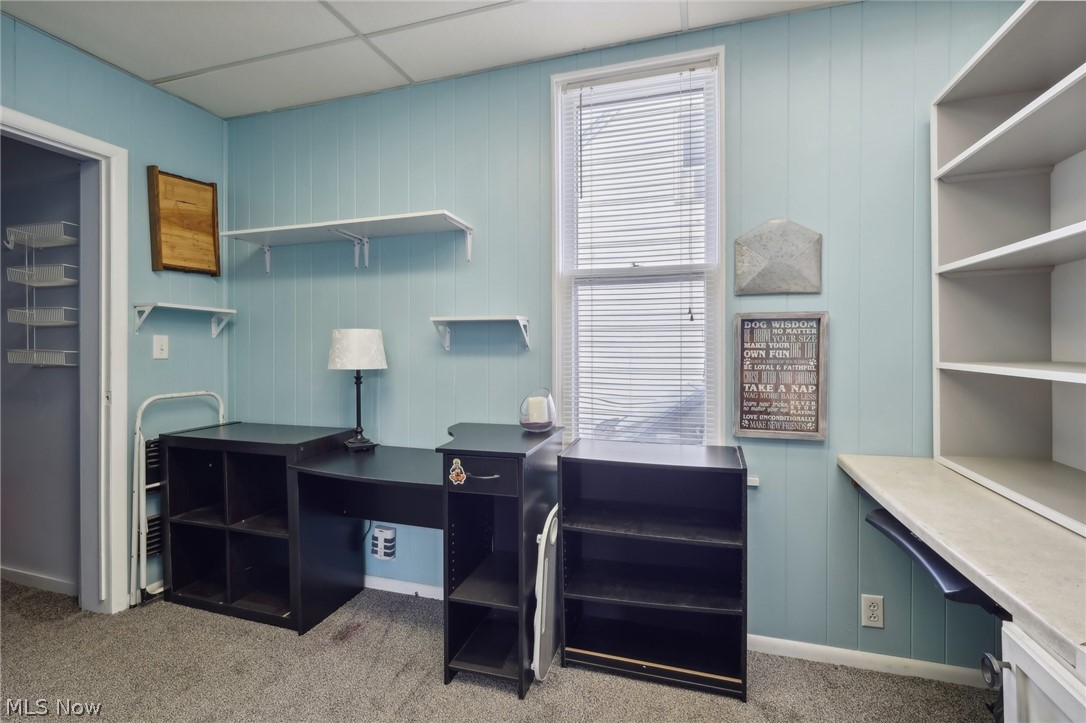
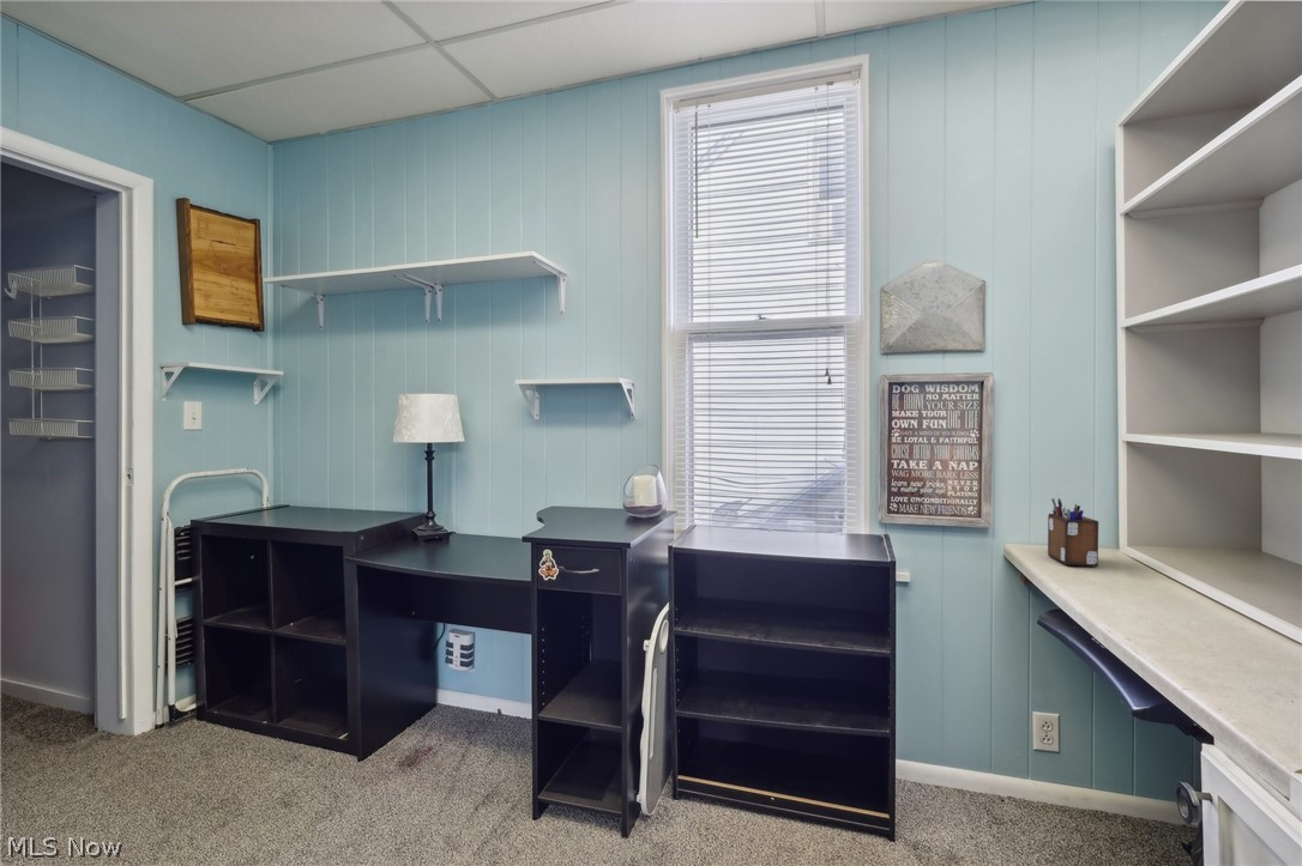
+ desk organizer [1047,497,1099,568]
